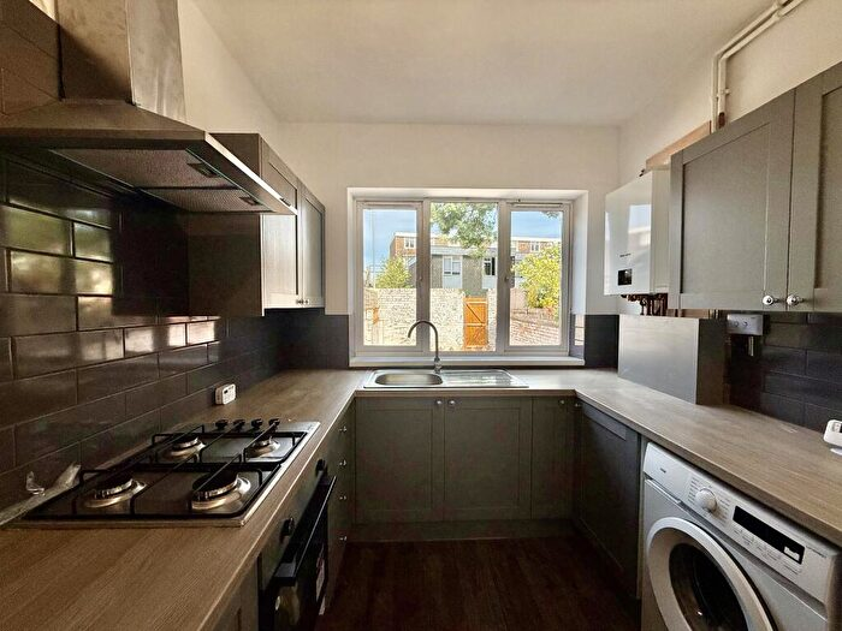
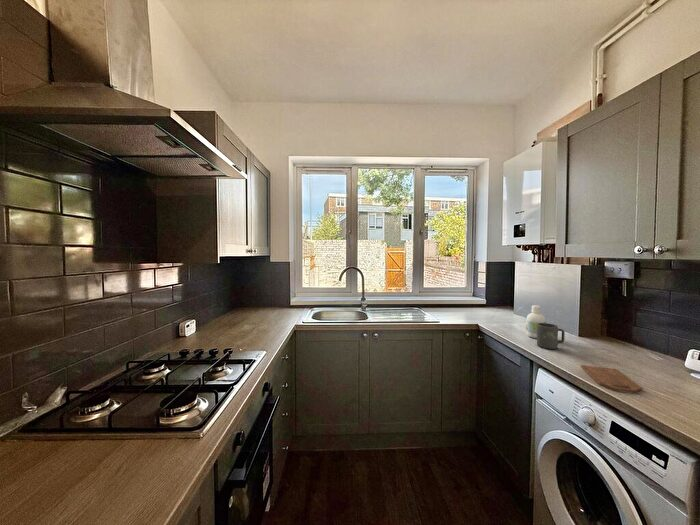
+ cutting board [580,364,643,393]
+ bottle [525,304,547,339]
+ mug [536,322,566,350]
